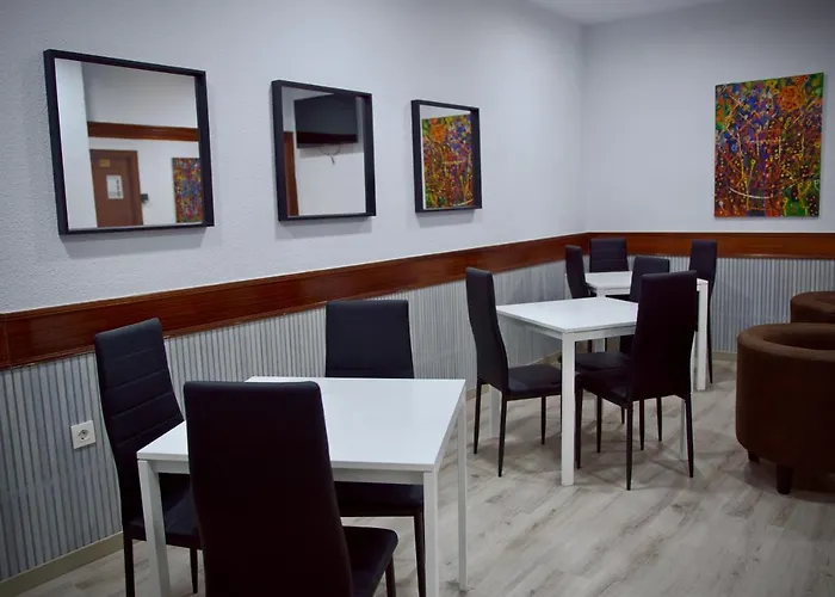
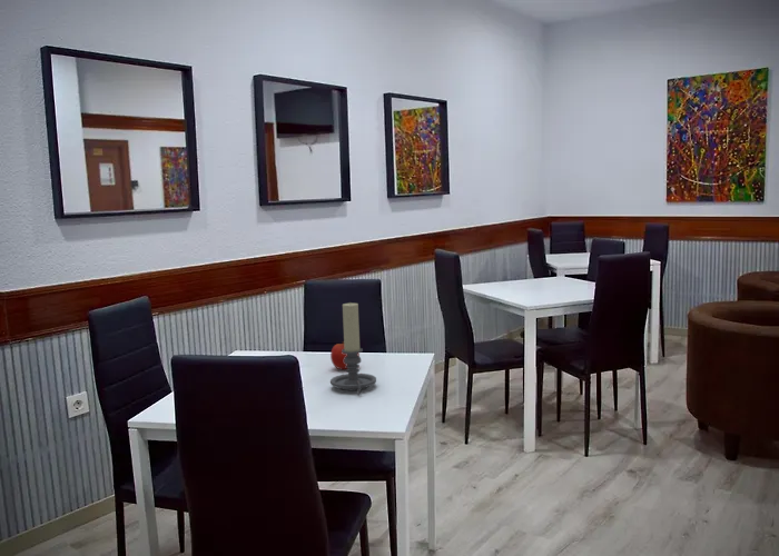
+ candle holder [329,301,377,395]
+ apple [329,340,361,370]
